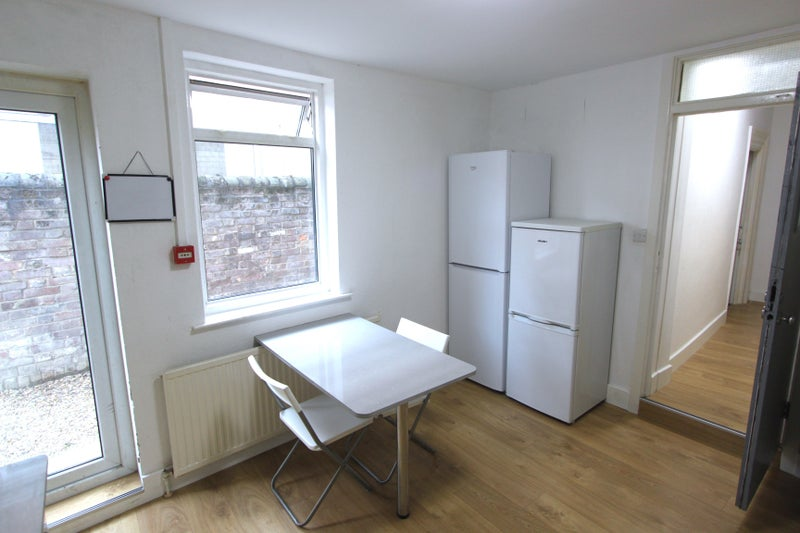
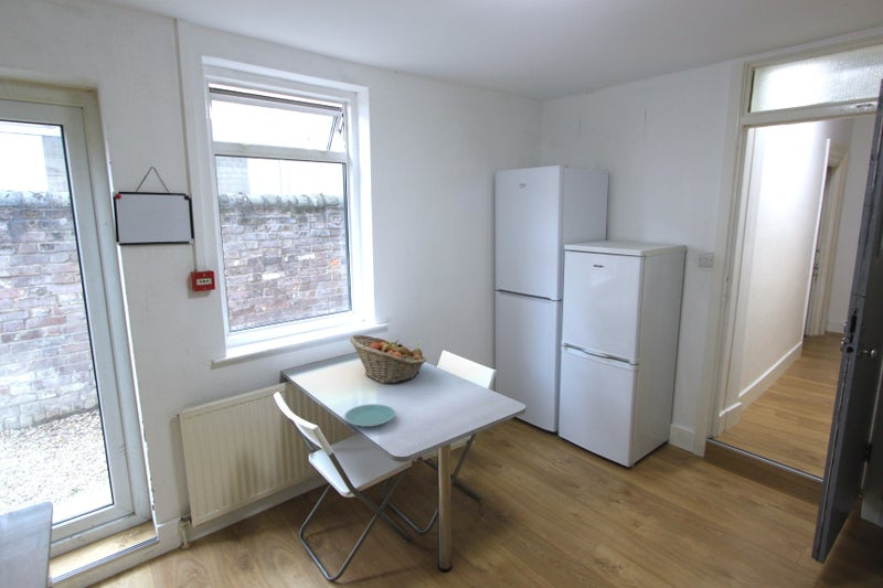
+ plate [343,403,396,428]
+ fruit basket [349,334,427,384]
